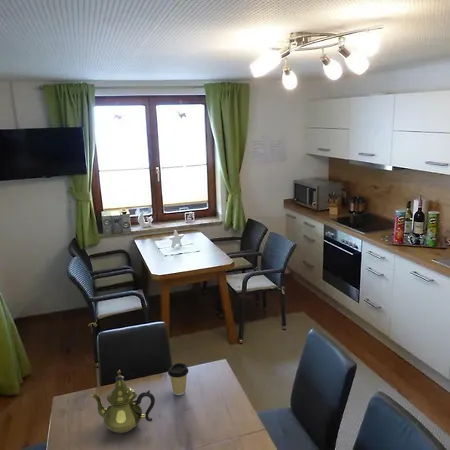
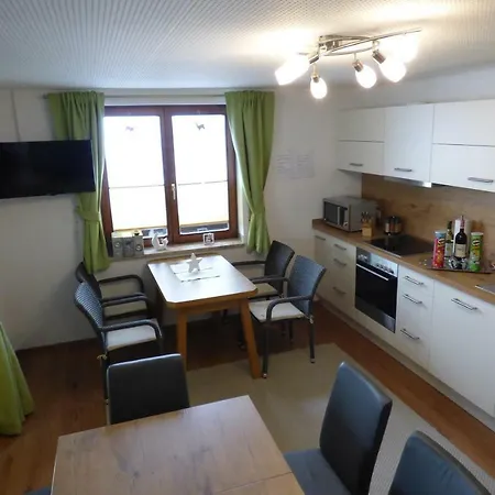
- teapot [90,369,156,434]
- coffee cup [167,362,189,396]
